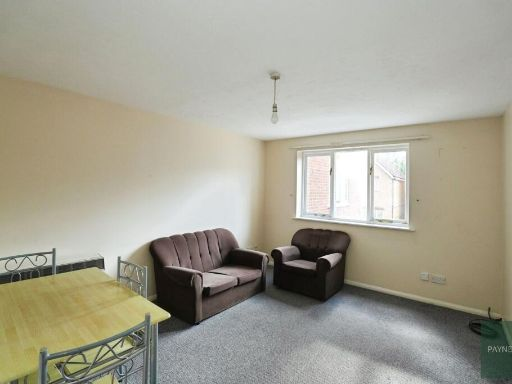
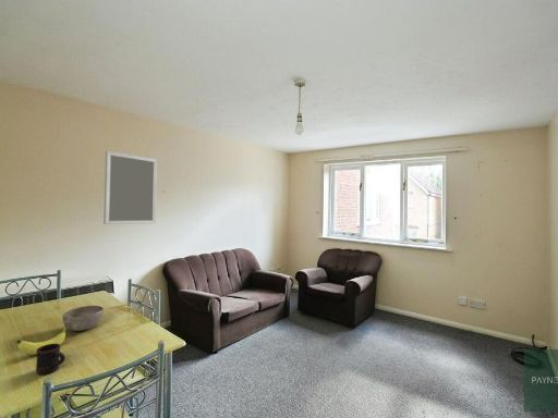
+ home mirror [102,150,158,225]
+ mug [35,344,66,376]
+ bowl [62,305,105,332]
+ fruit [16,324,68,356]
